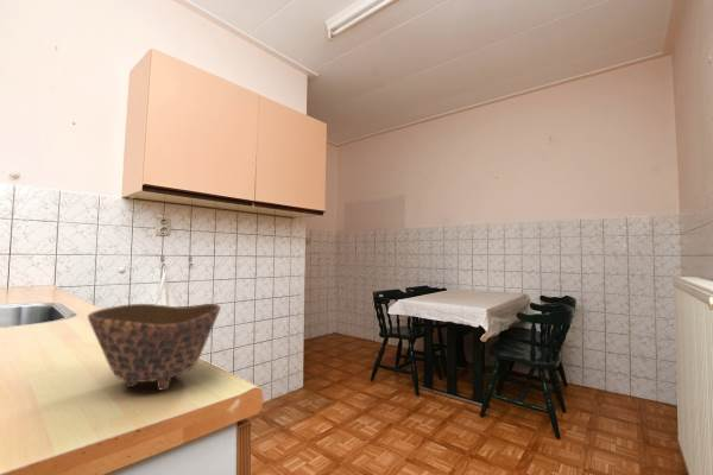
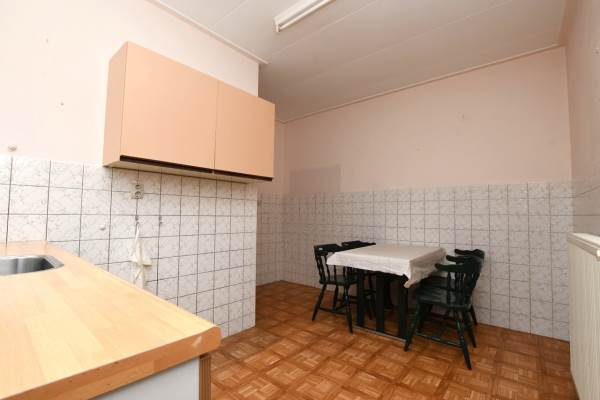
- bowl [87,303,222,391]
